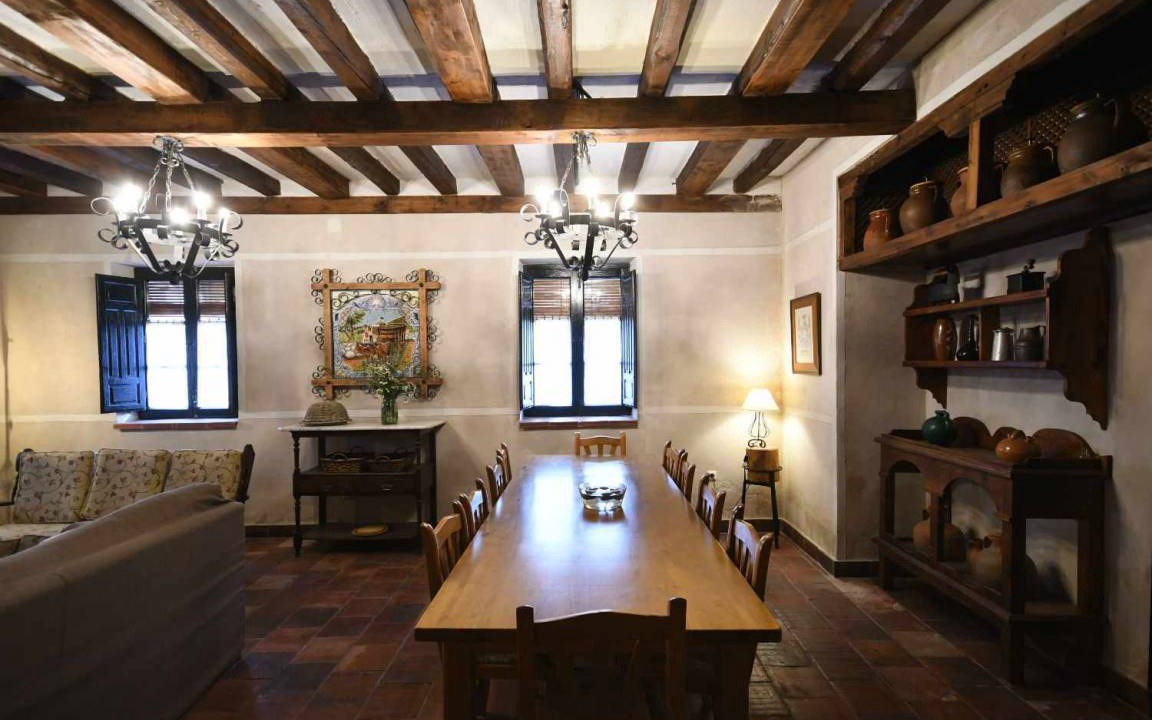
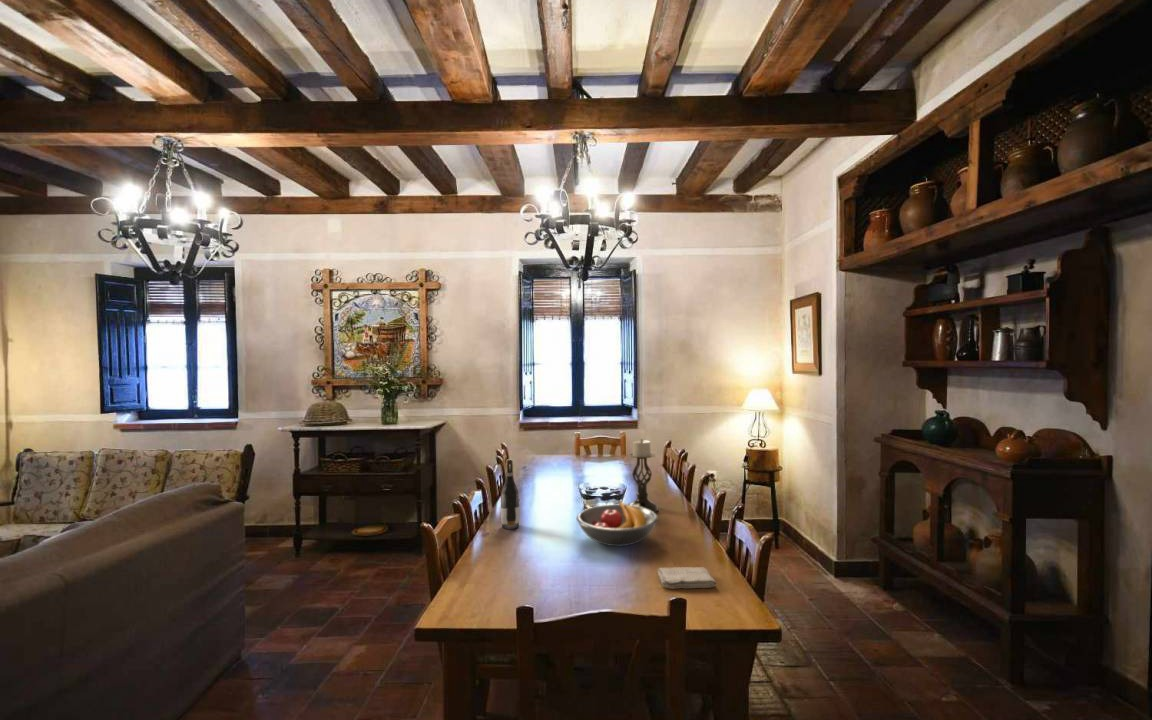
+ wine bottle [500,458,521,530]
+ fruit bowl [575,500,659,547]
+ candle holder [627,438,659,513]
+ washcloth [656,566,717,590]
